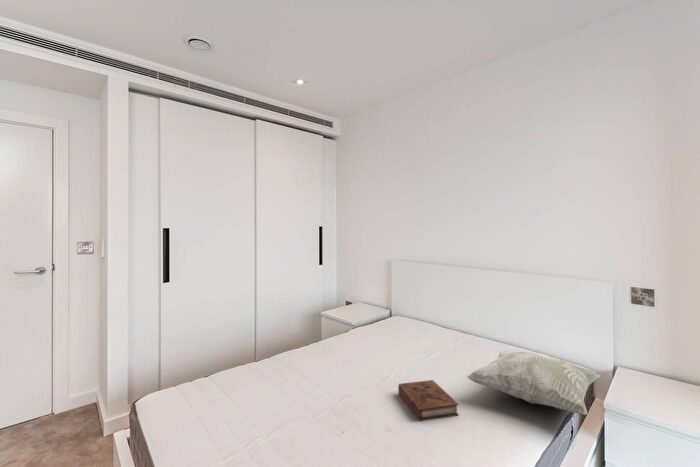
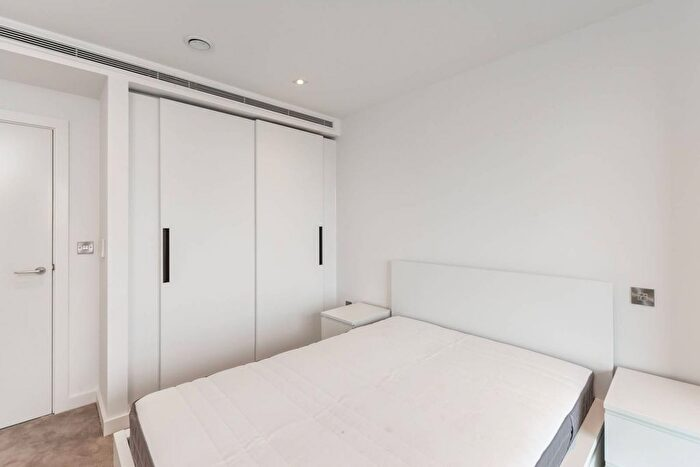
- book [397,379,459,422]
- decorative pillow [466,349,601,416]
